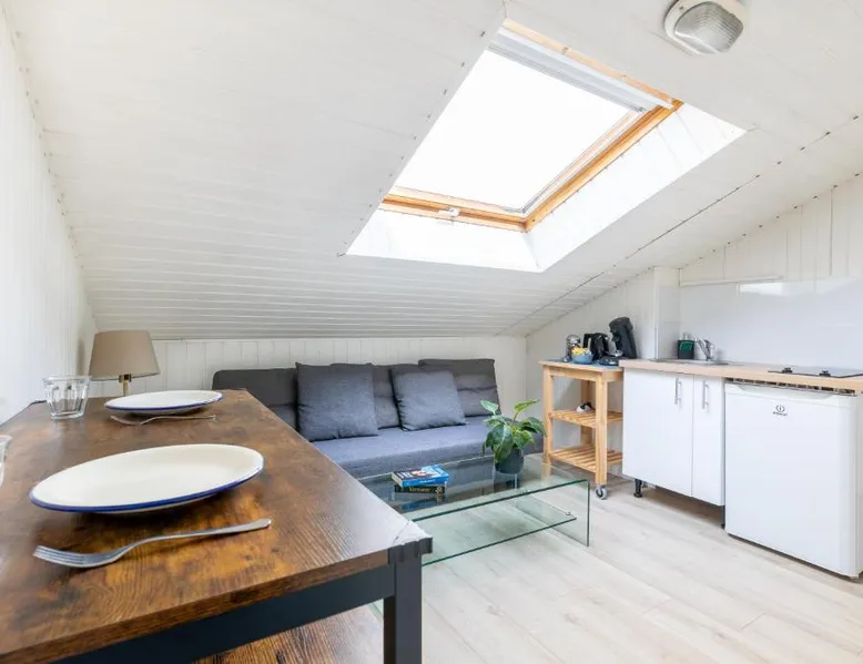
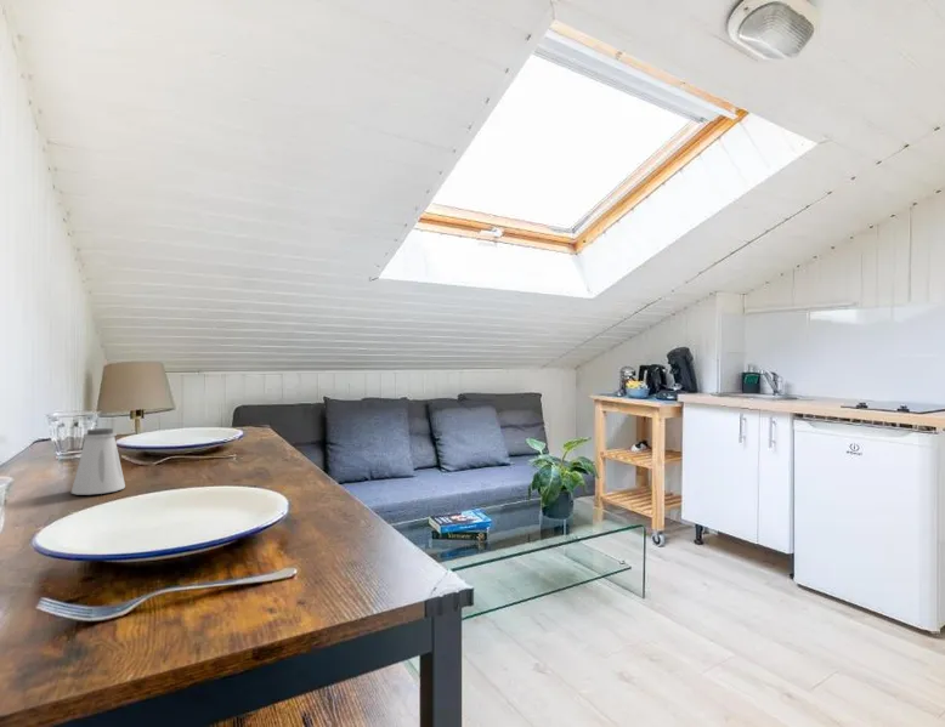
+ saltshaker [70,427,126,495]
